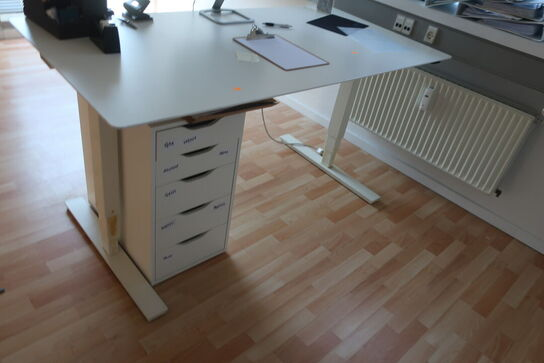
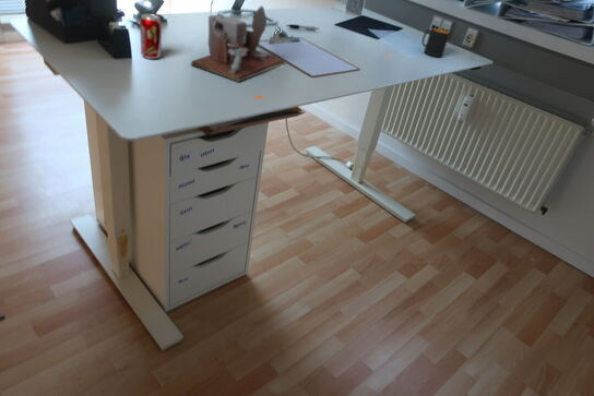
+ desk organizer [189,5,287,83]
+ beverage can [139,13,163,60]
+ mug [421,27,451,58]
